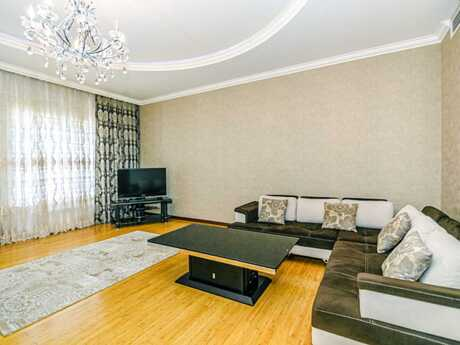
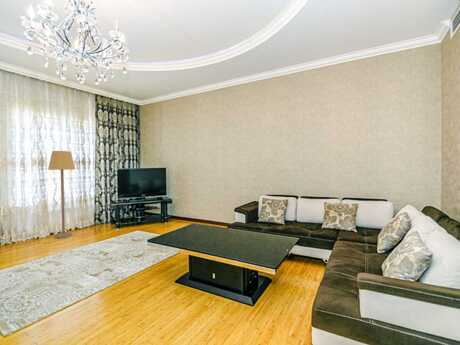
+ lamp [47,150,76,239]
